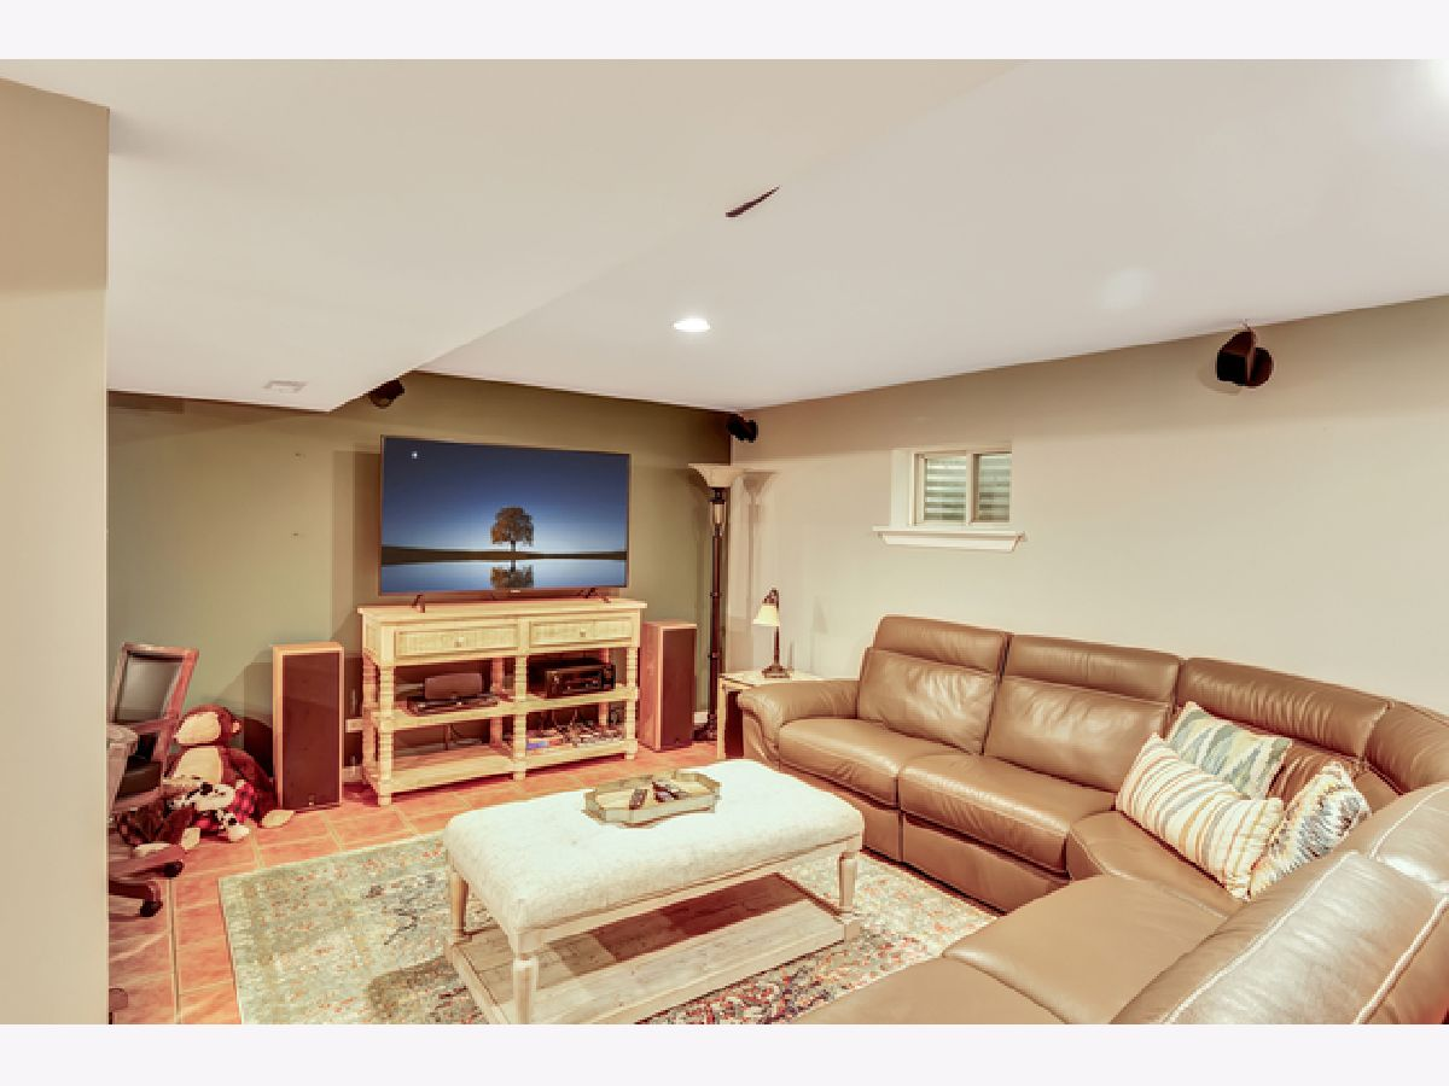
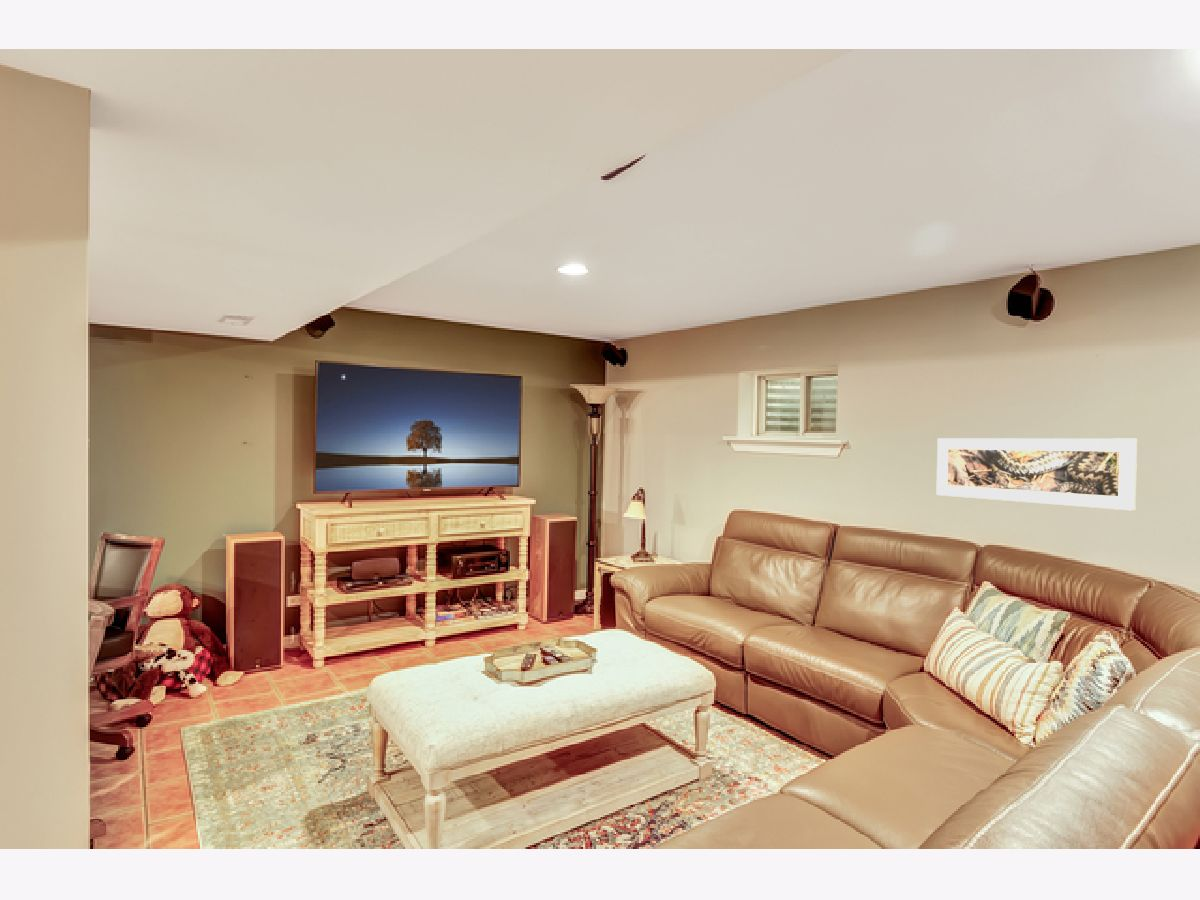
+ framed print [935,437,1138,512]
